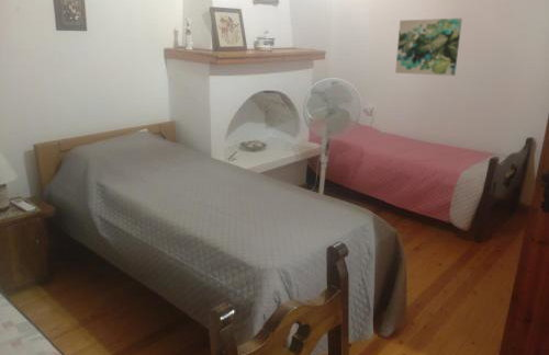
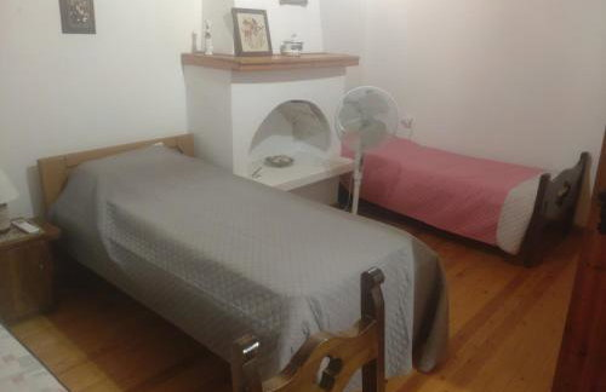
- wall art [394,18,463,77]
